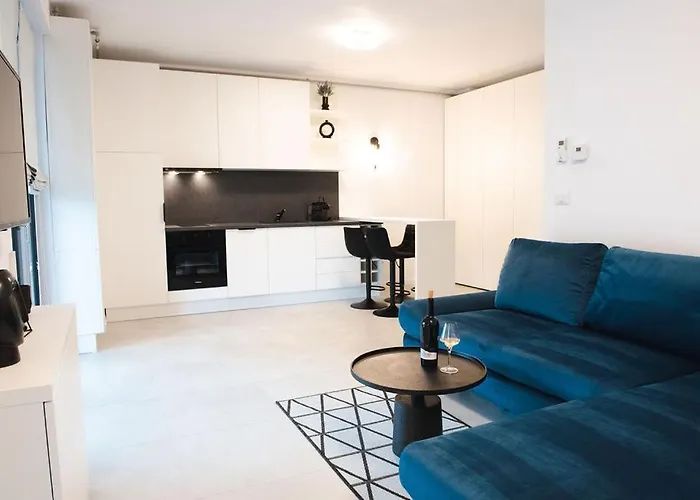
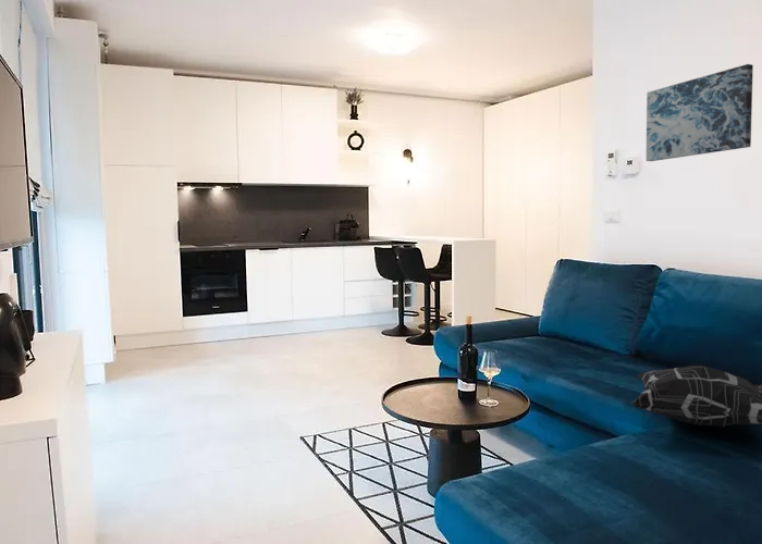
+ wall art [646,63,754,162]
+ decorative pillow [630,364,762,429]
